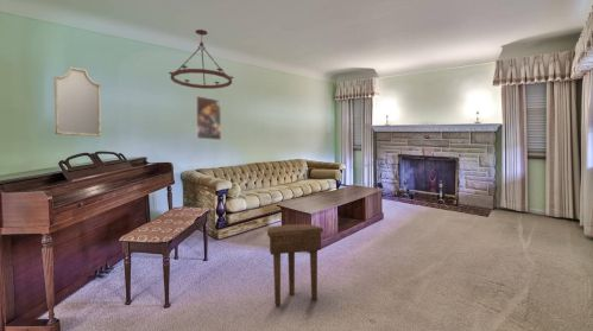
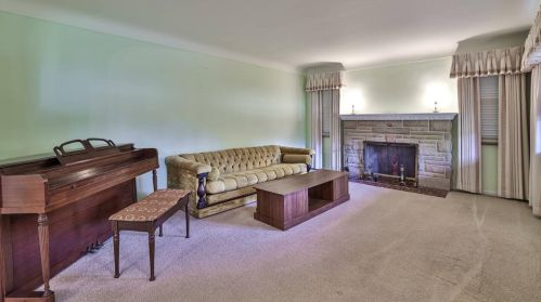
- chandelier [168,28,235,90]
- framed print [194,95,222,141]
- home mirror [53,65,102,138]
- side table [266,223,324,307]
